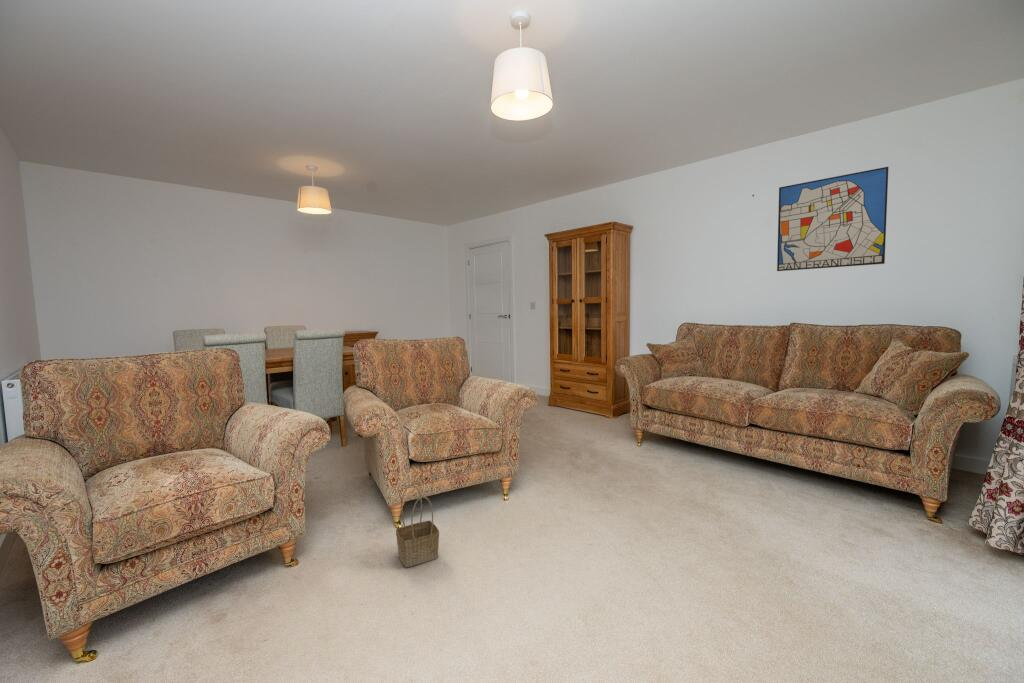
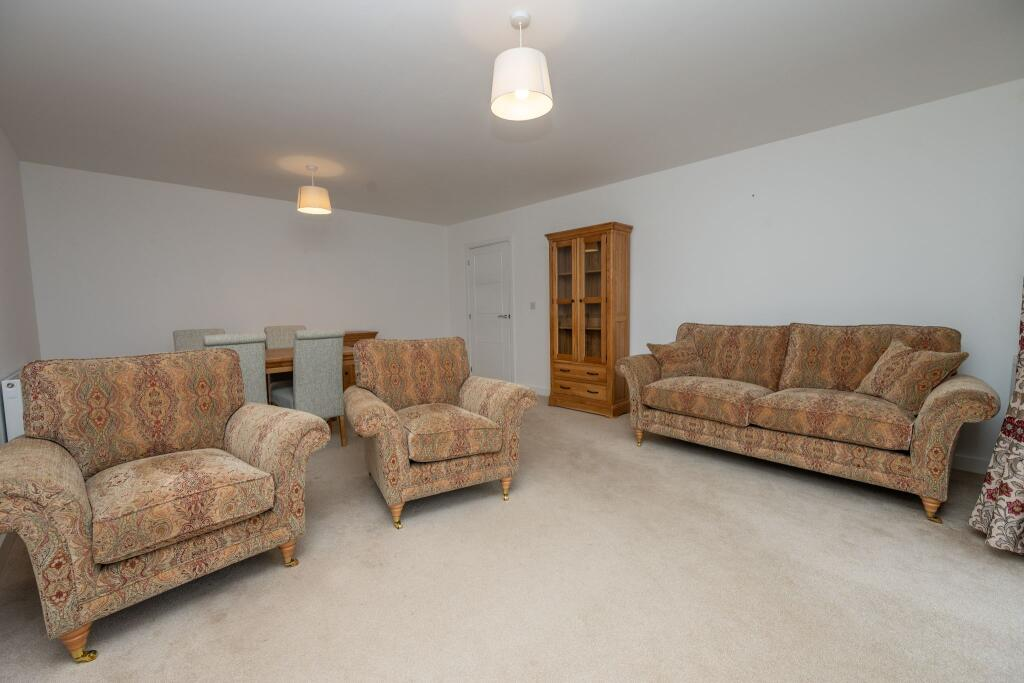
- basket [395,484,440,568]
- wall art [776,166,890,272]
